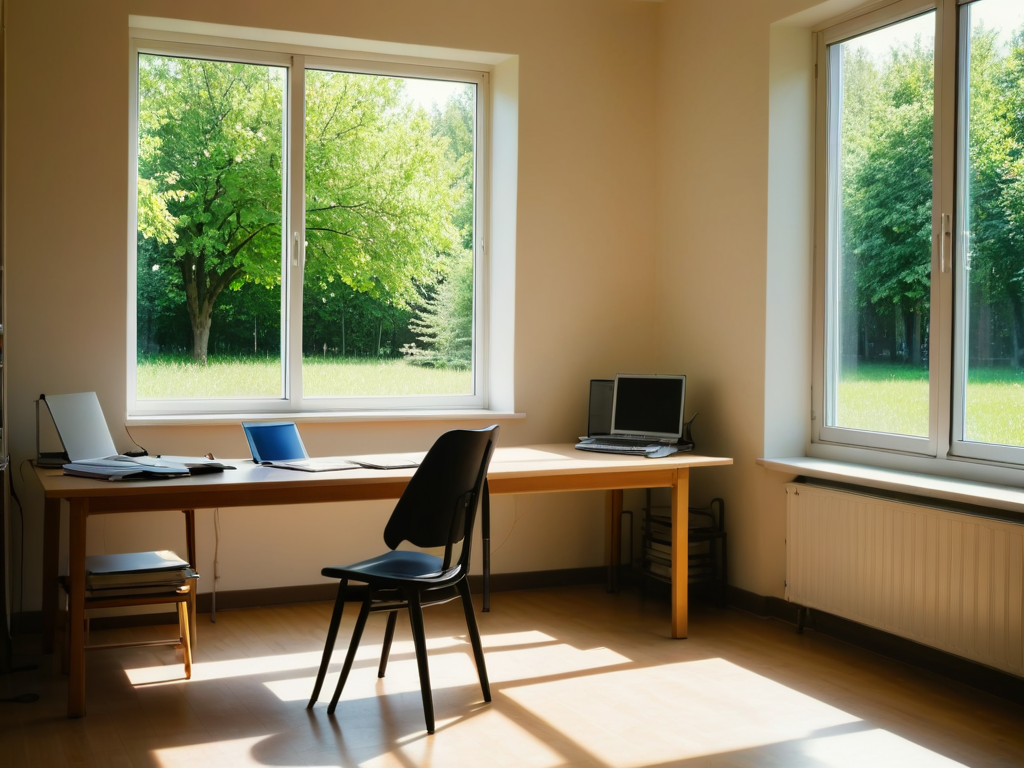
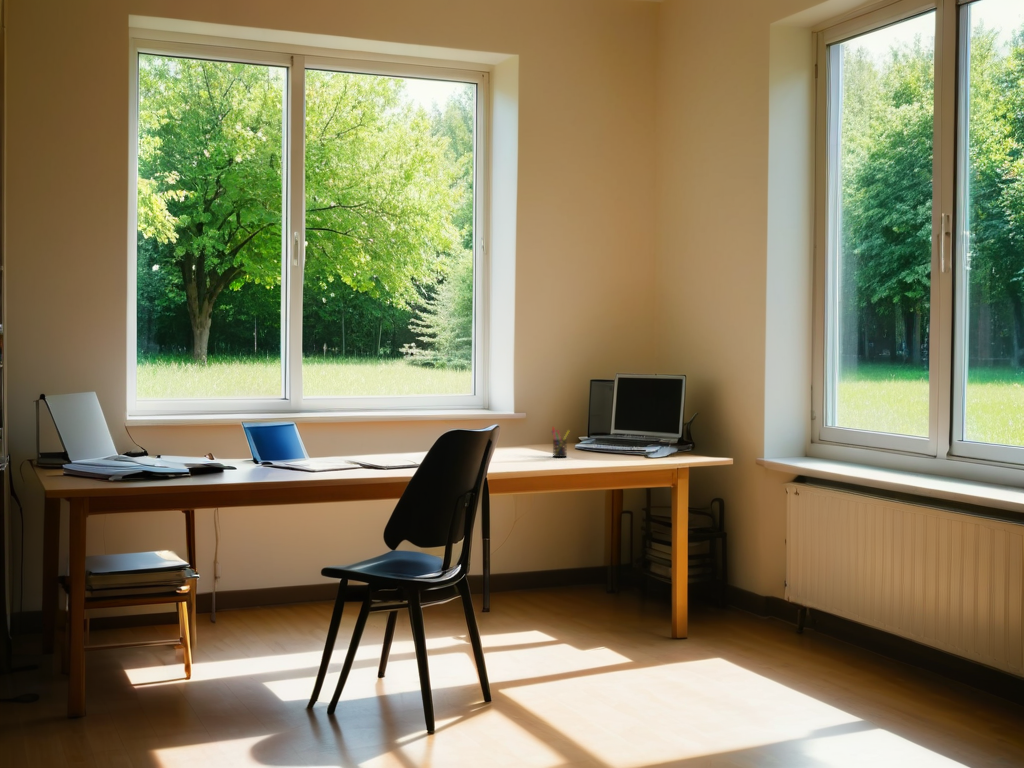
+ pen holder [551,426,570,458]
